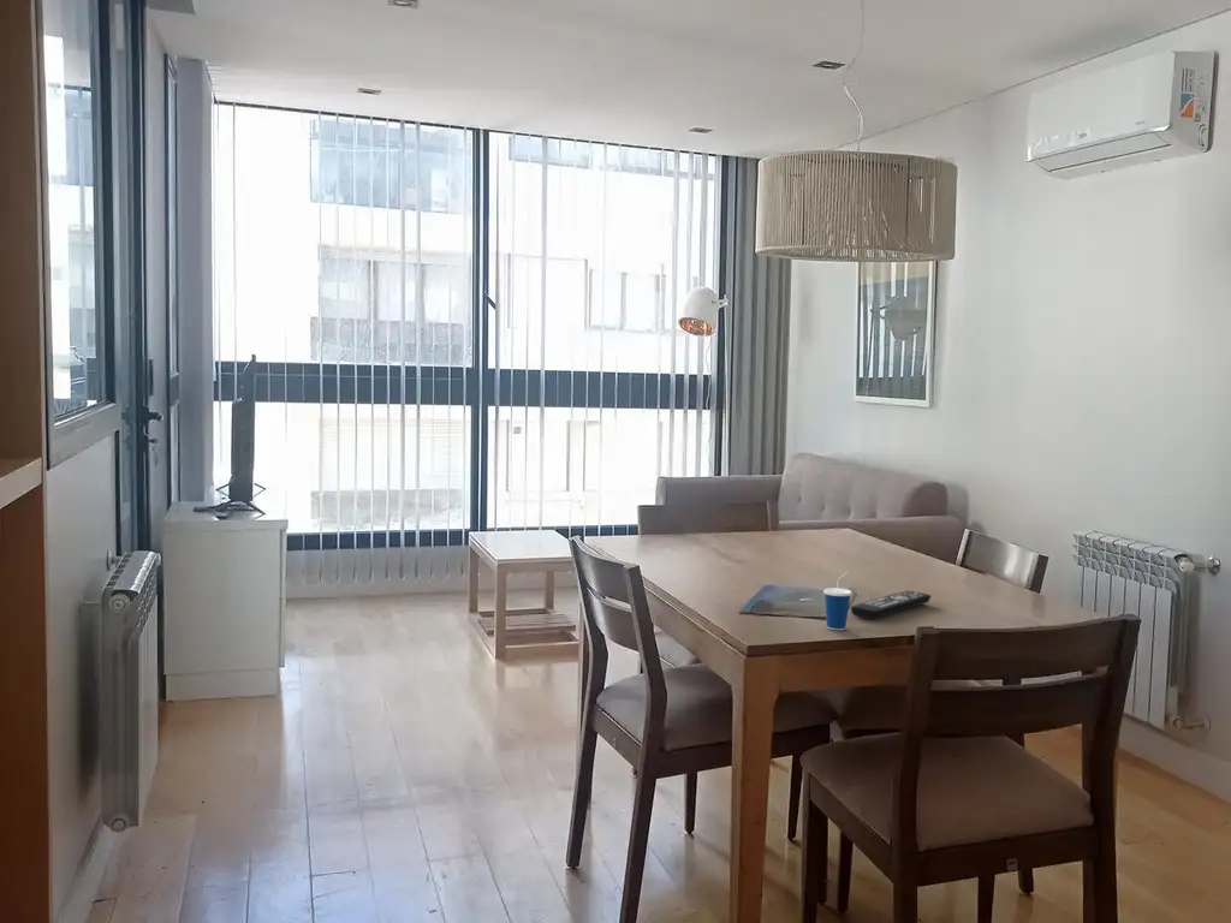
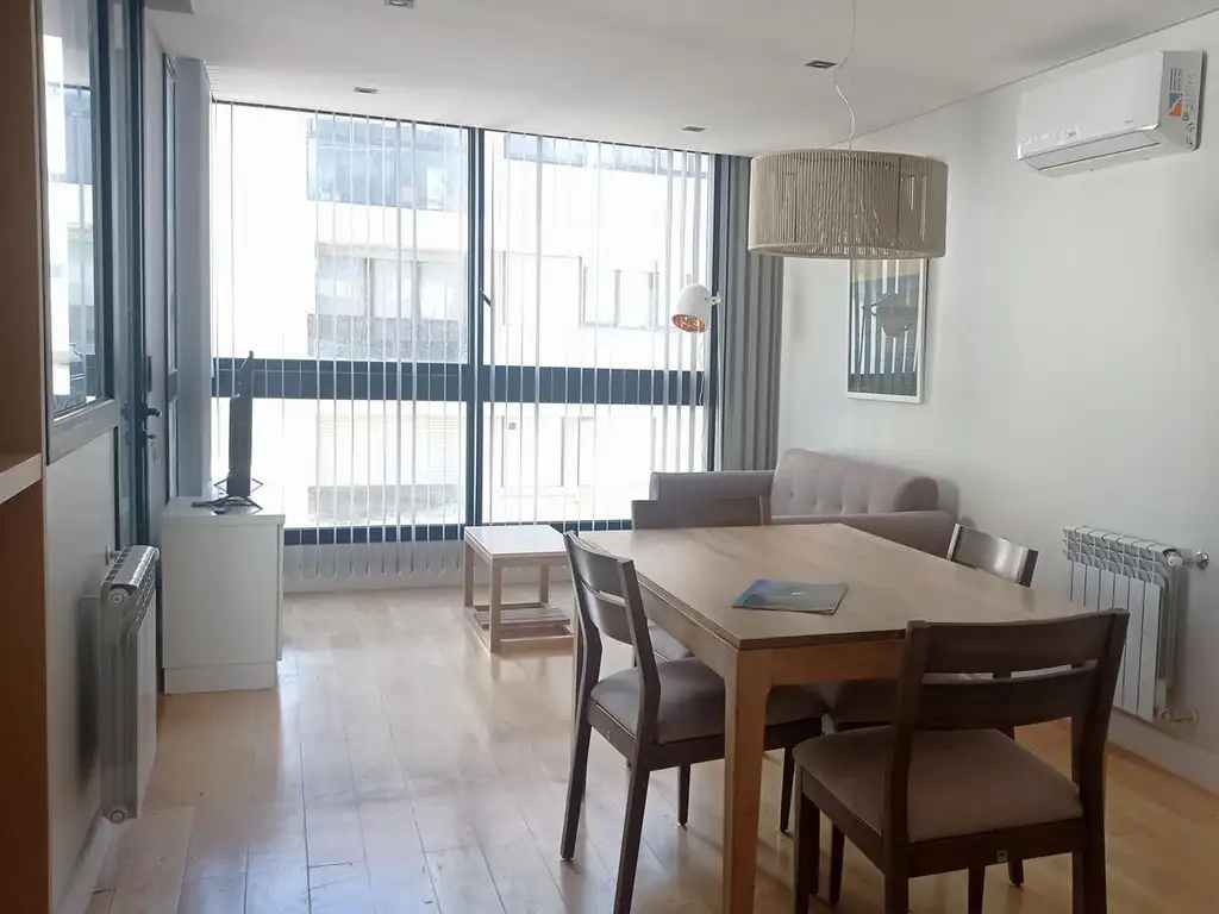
- cup [822,571,852,631]
- remote control [850,590,932,620]
